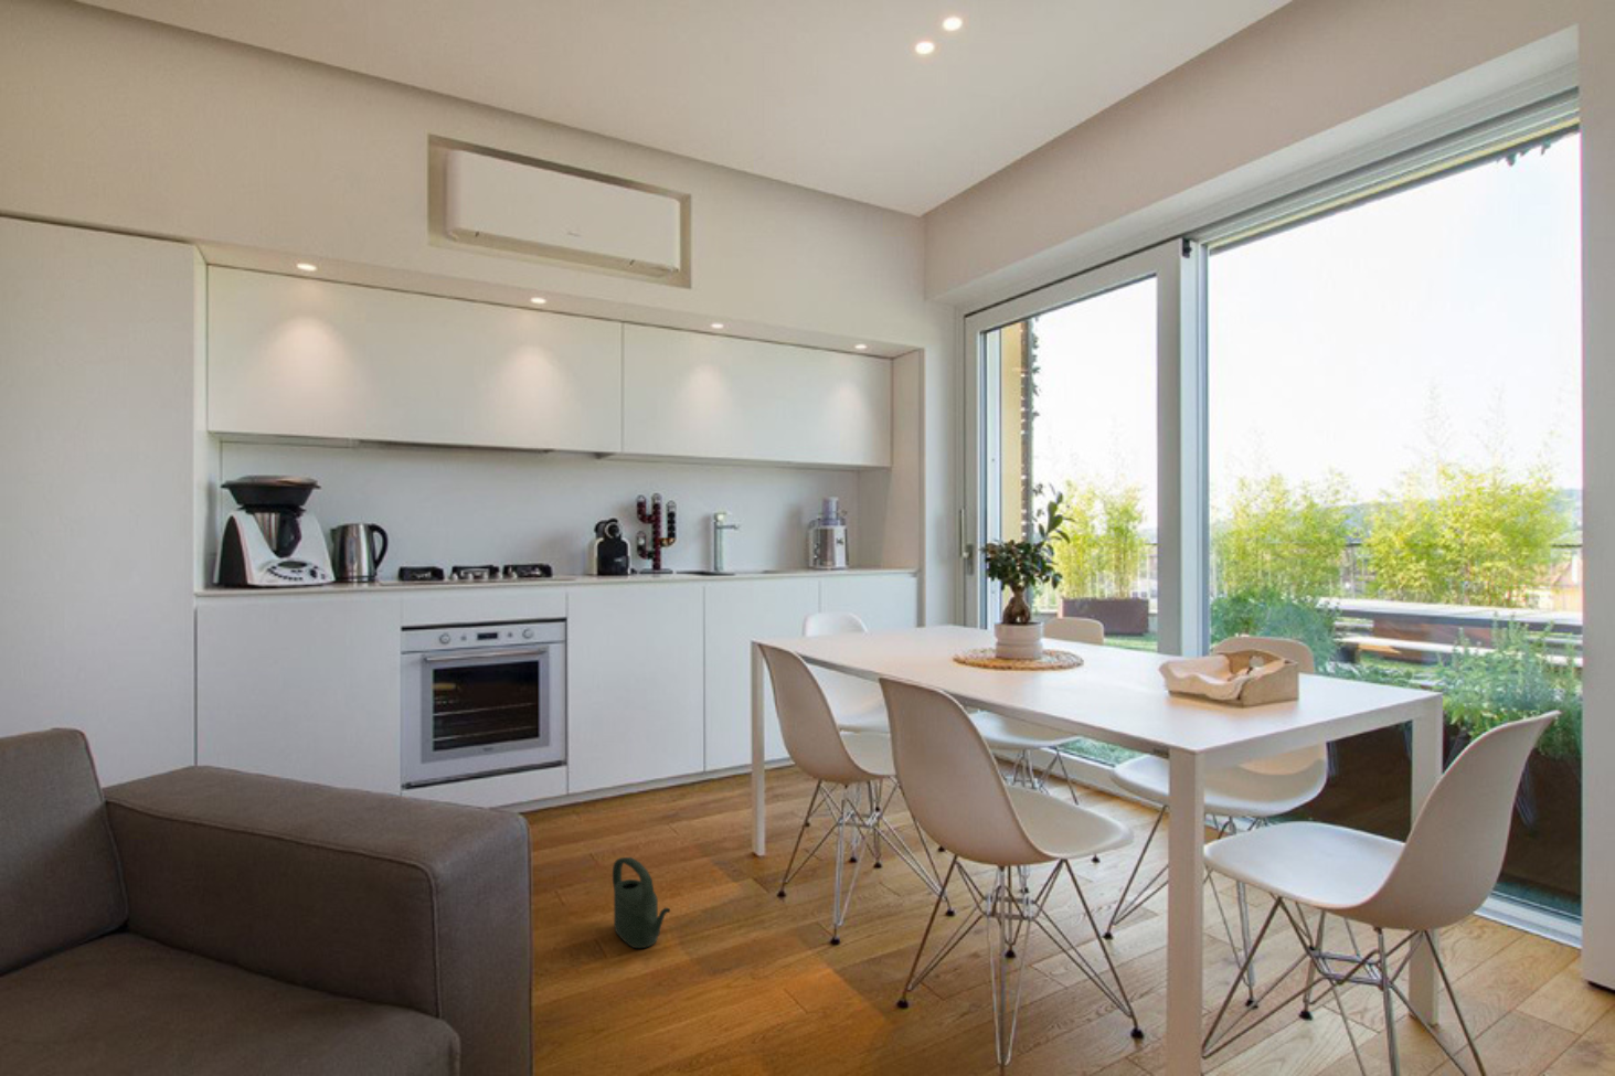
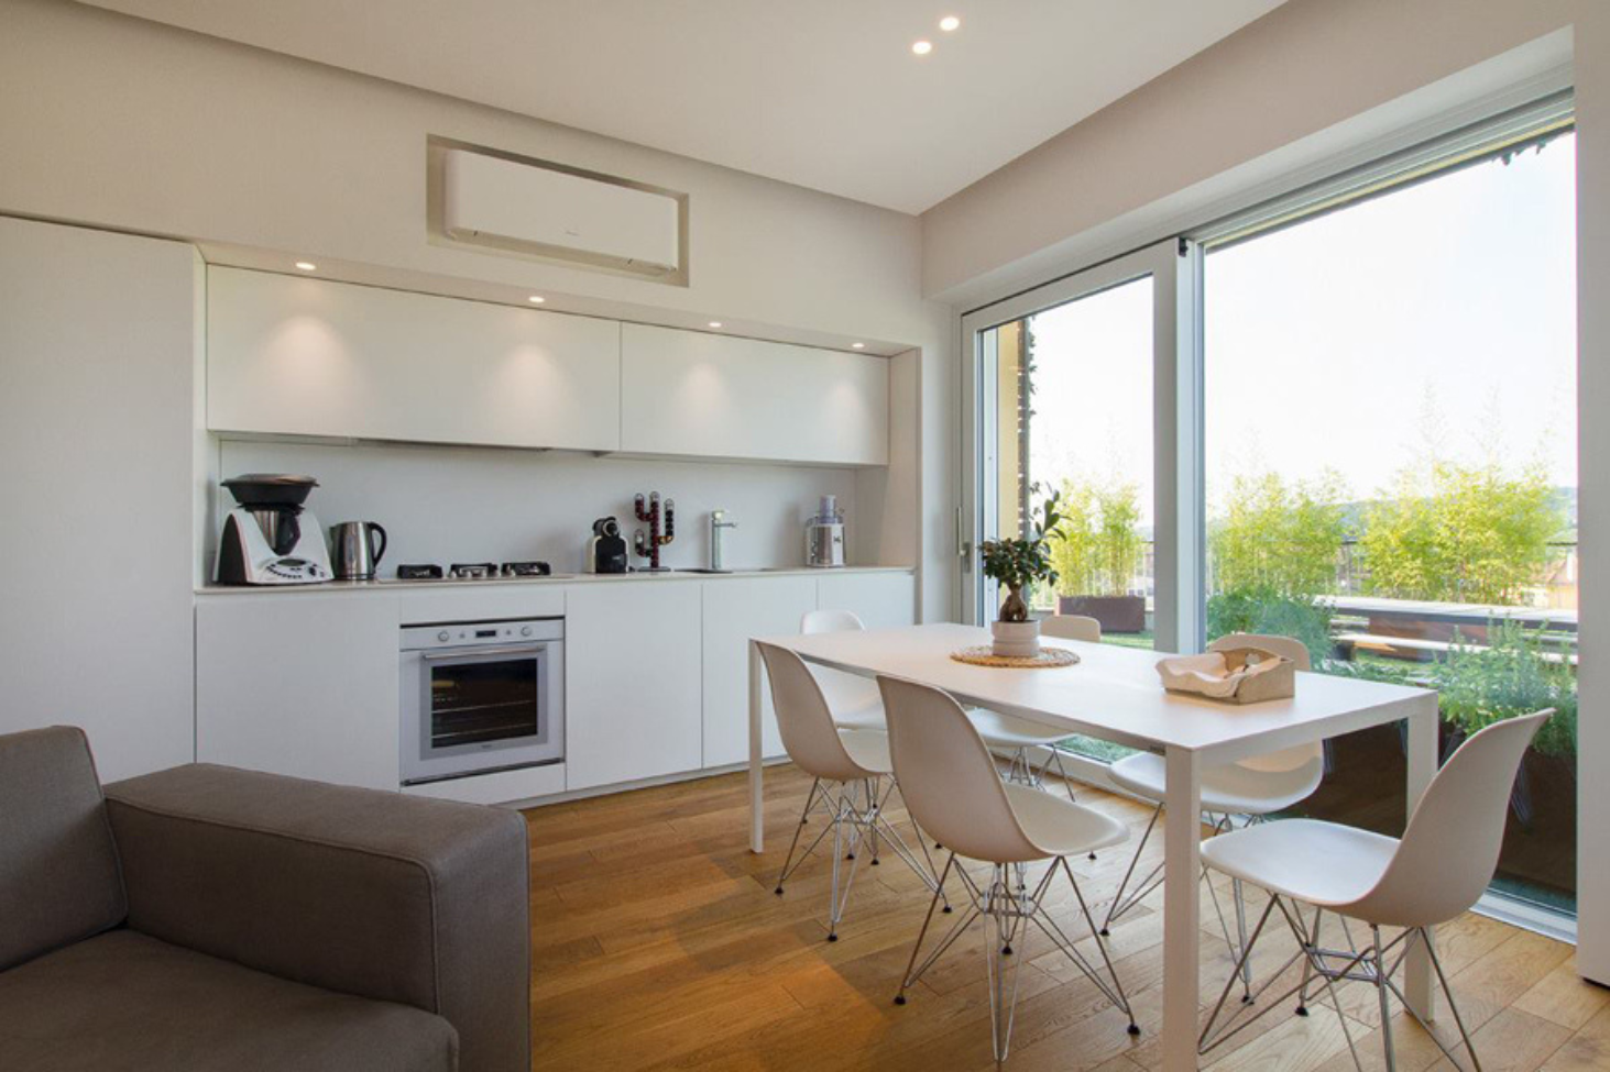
- watering can [611,856,671,949]
